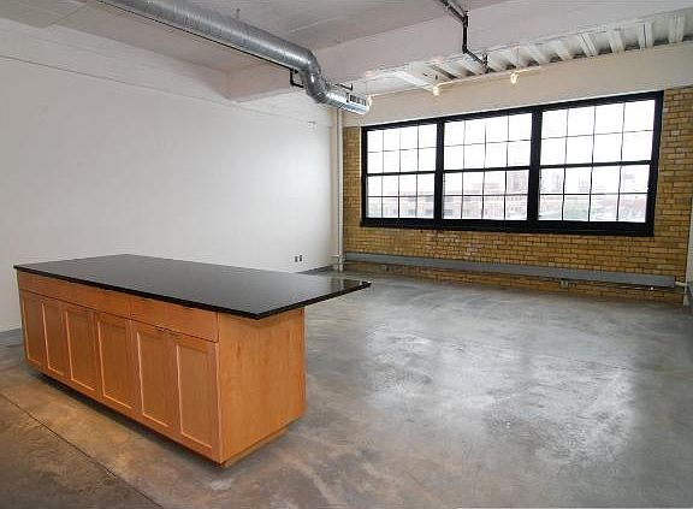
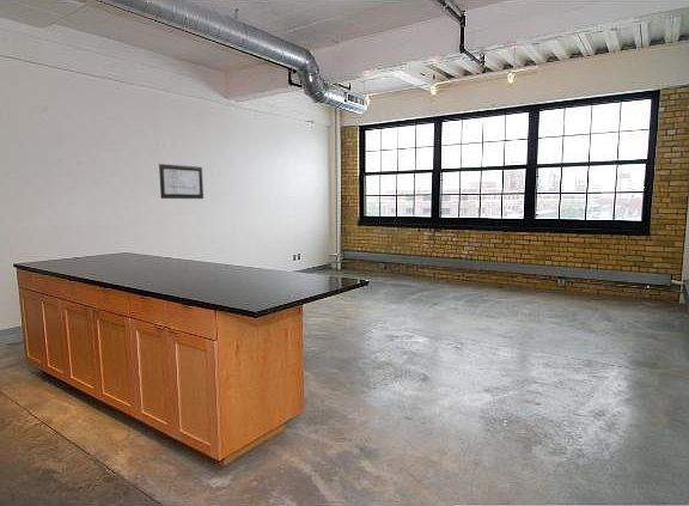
+ wall art [158,163,205,200]
